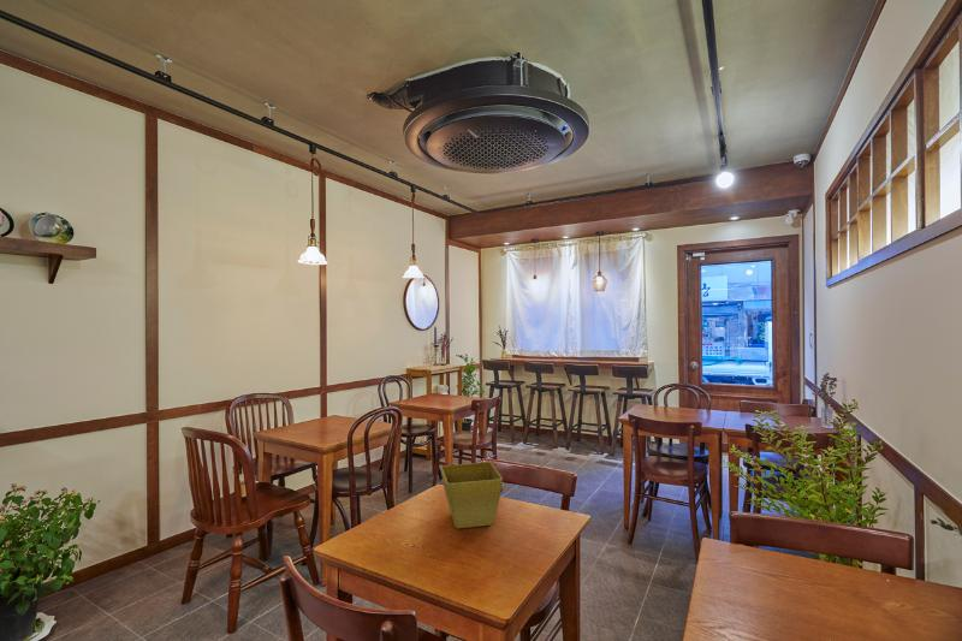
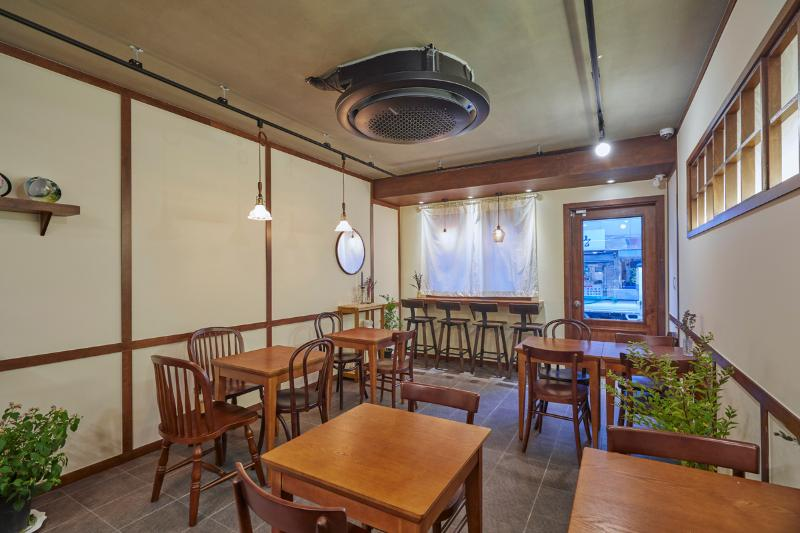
- flower pot [440,461,504,529]
